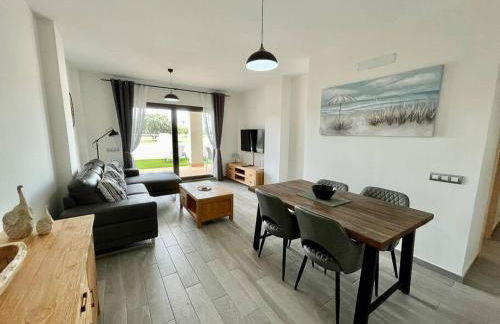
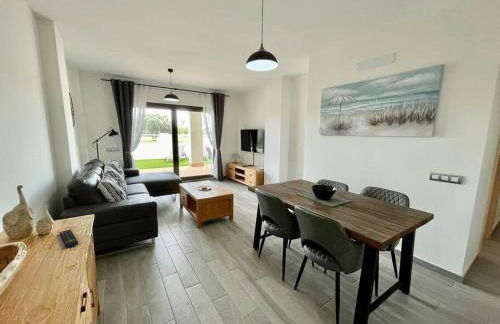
+ remote control [58,229,79,249]
